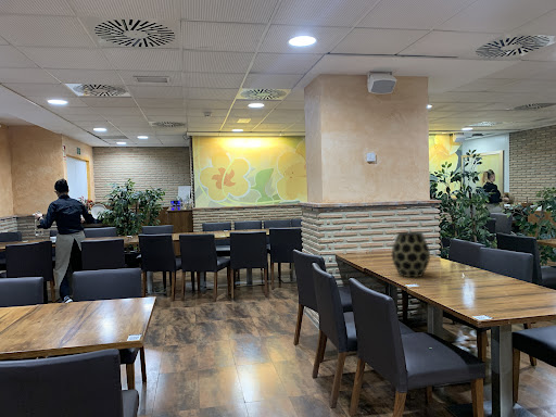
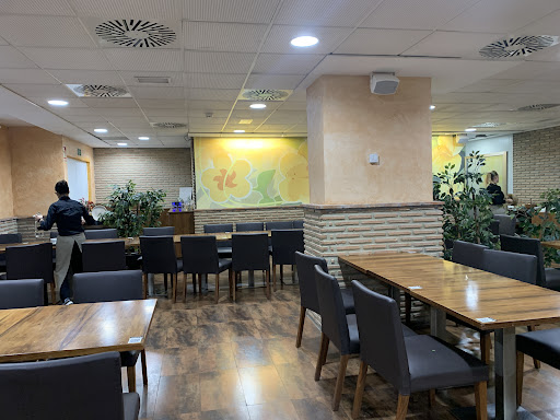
- vase [391,231,431,278]
